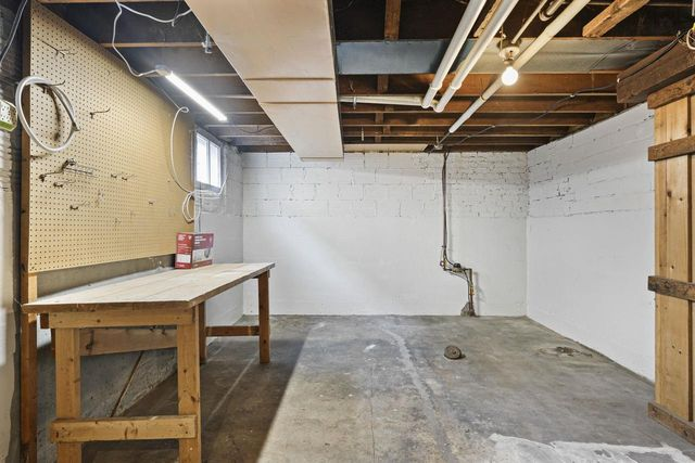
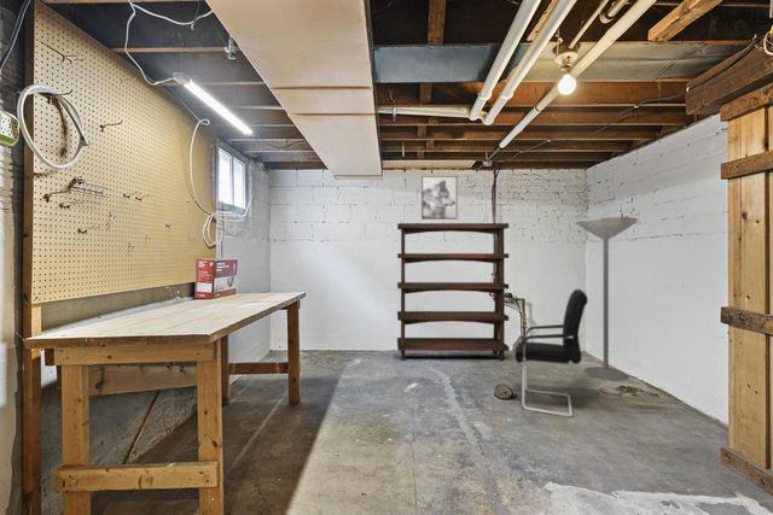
+ office chair [513,288,589,419]
+ bookshelf [396,222,510,362]
+ wall art [420,175,458,221]
+ floor lamp [575,216,639,381]
